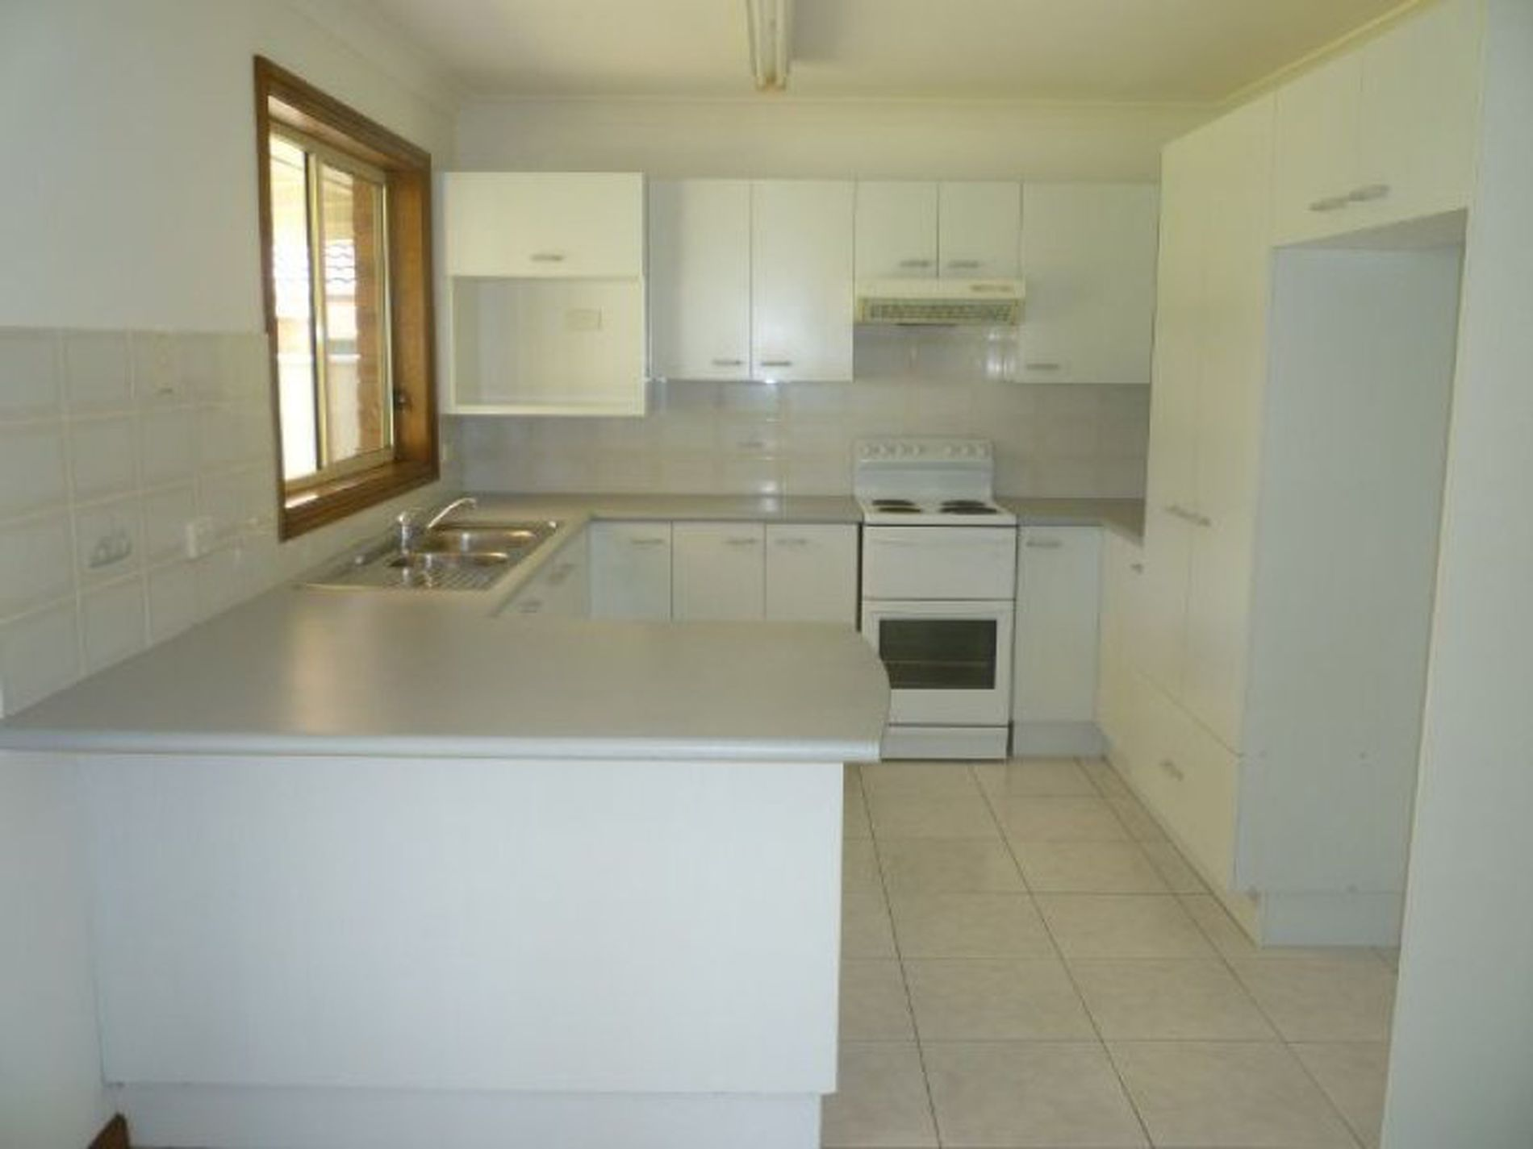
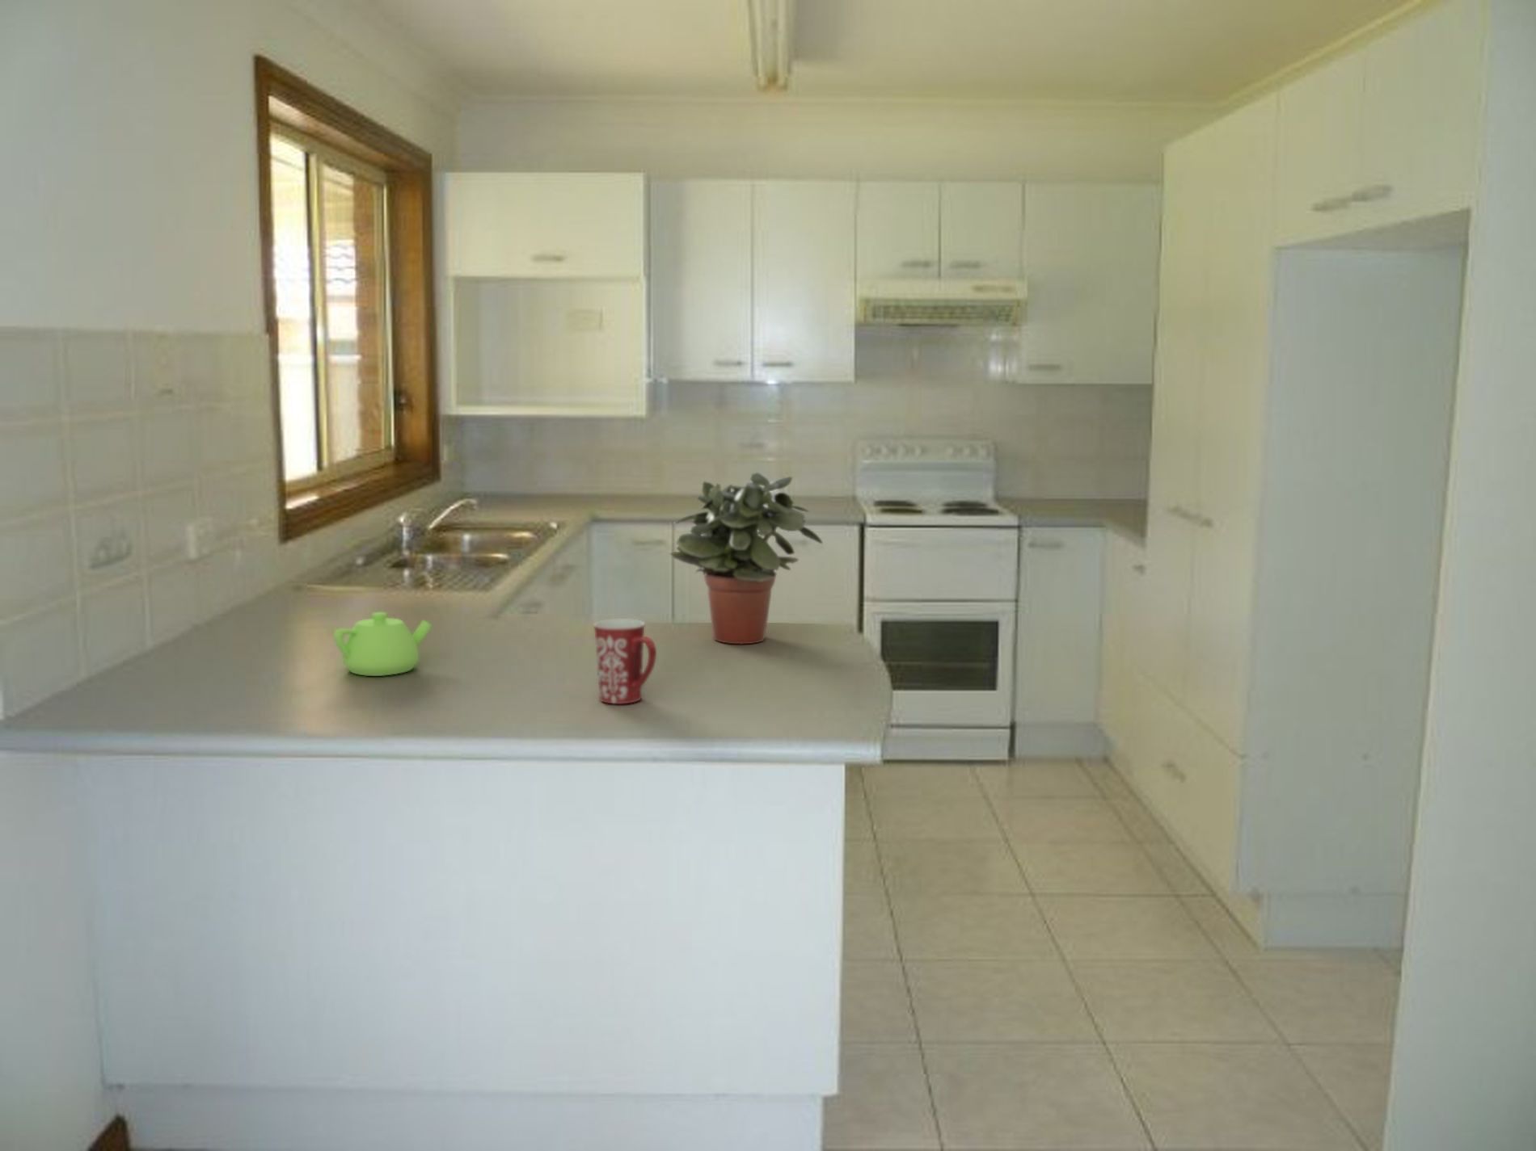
+ teapot [333,612,433,677]
+ mug [593,618,657,705]
+ potted plant [669,472,824,646]
